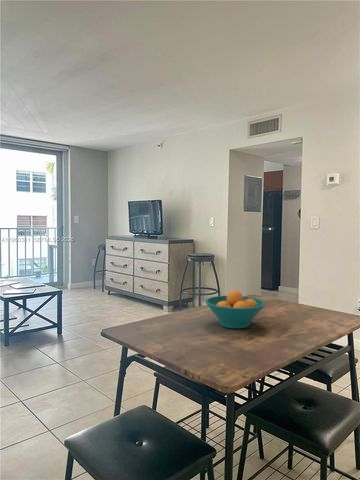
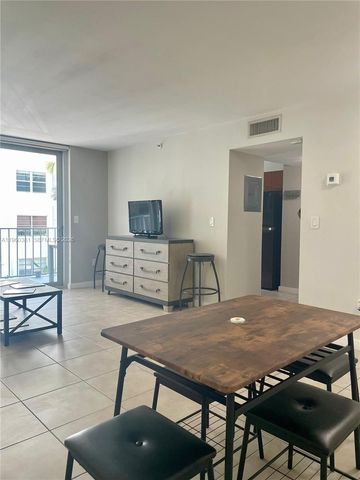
- fruit bowl [204,289,267,330]
